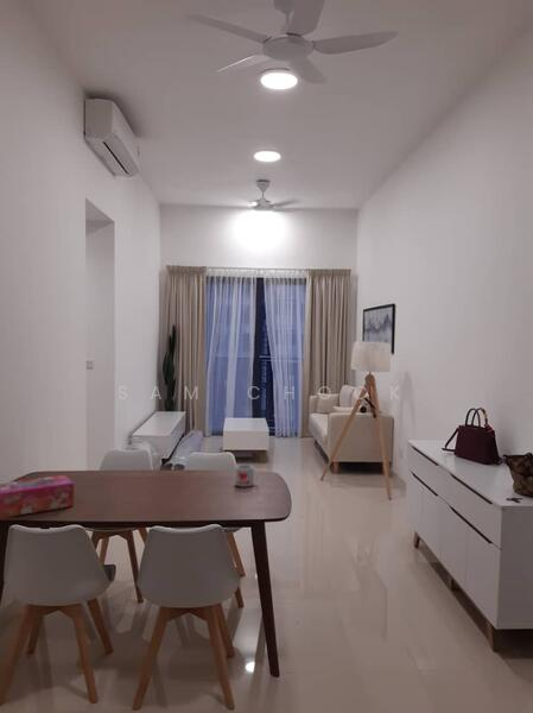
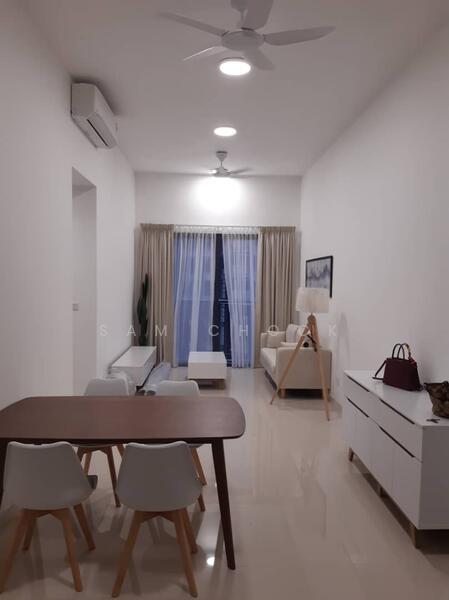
- tissue box [0,474,75,519]
- mug [234,463,261,487]
